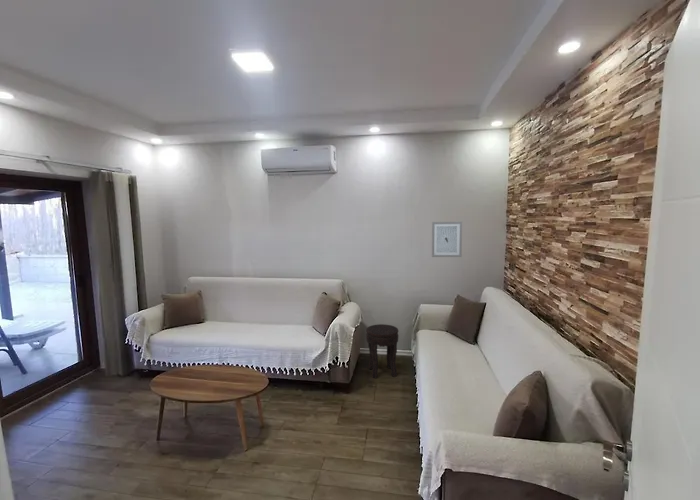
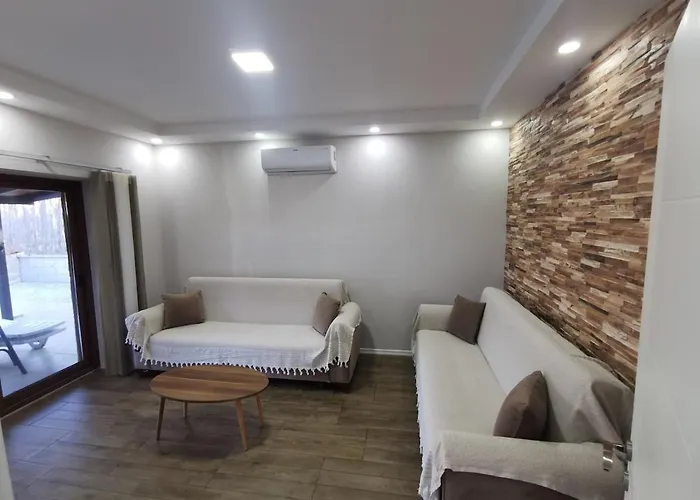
- wall art [431,221,463,258]
- side table [365,323,400,379]
